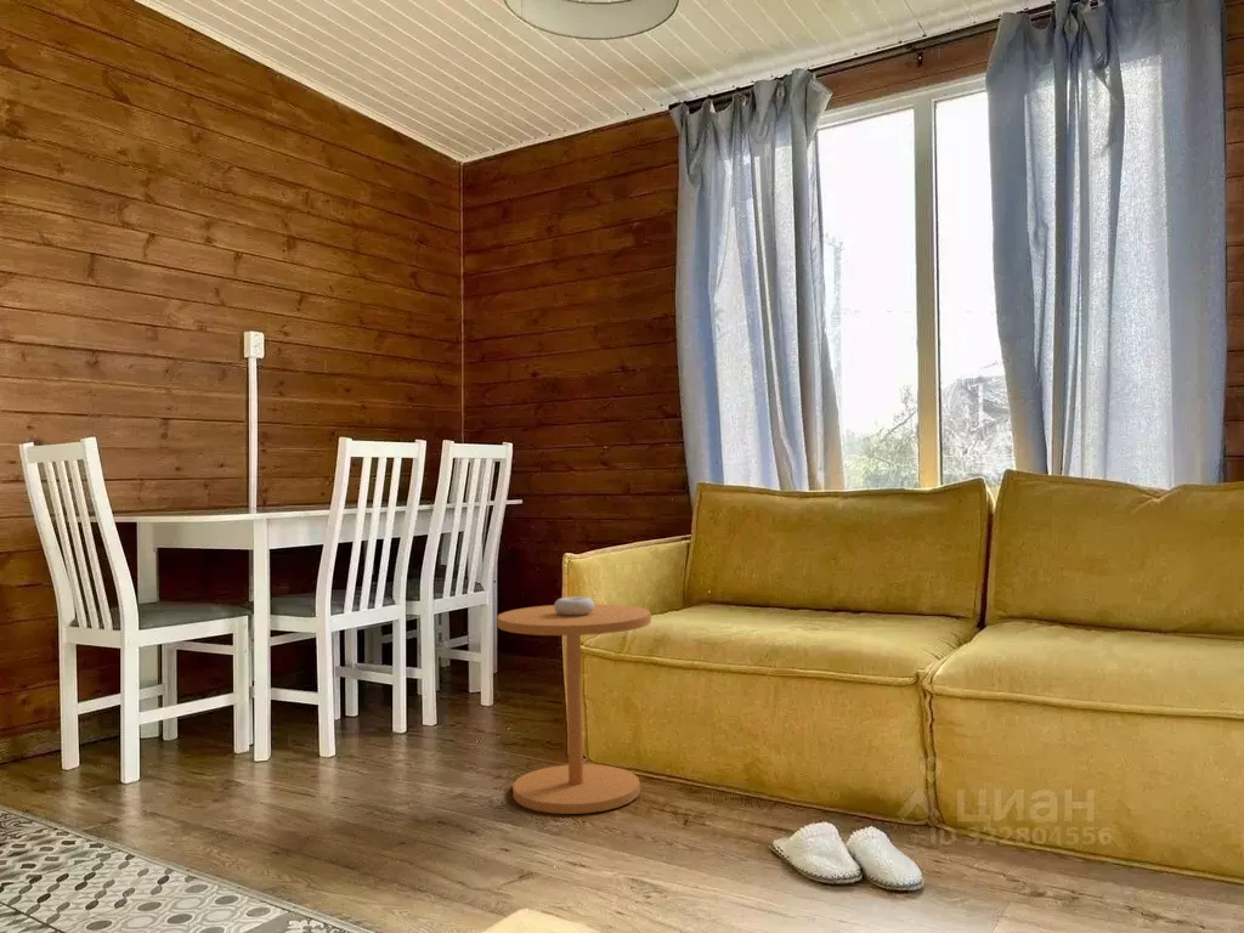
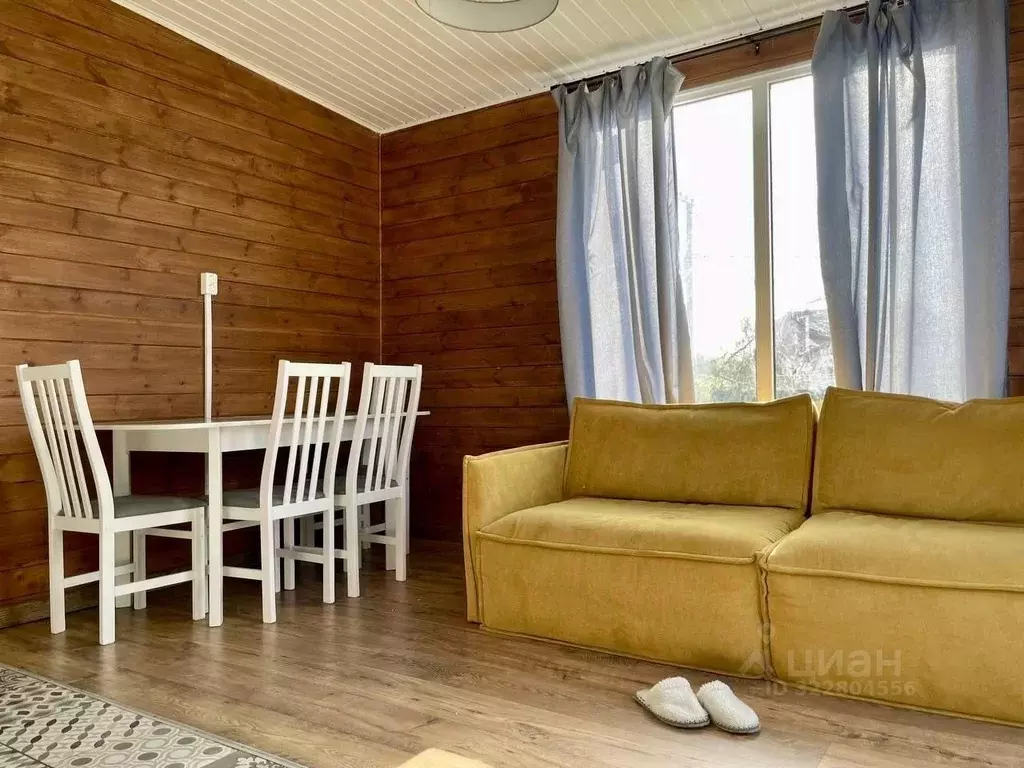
- side table [496,595,652,815]
